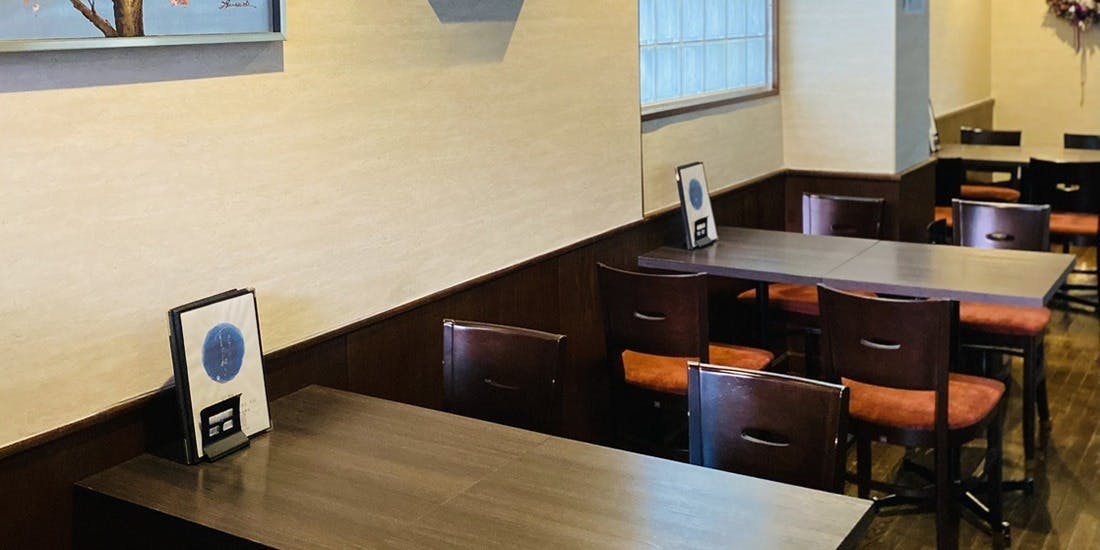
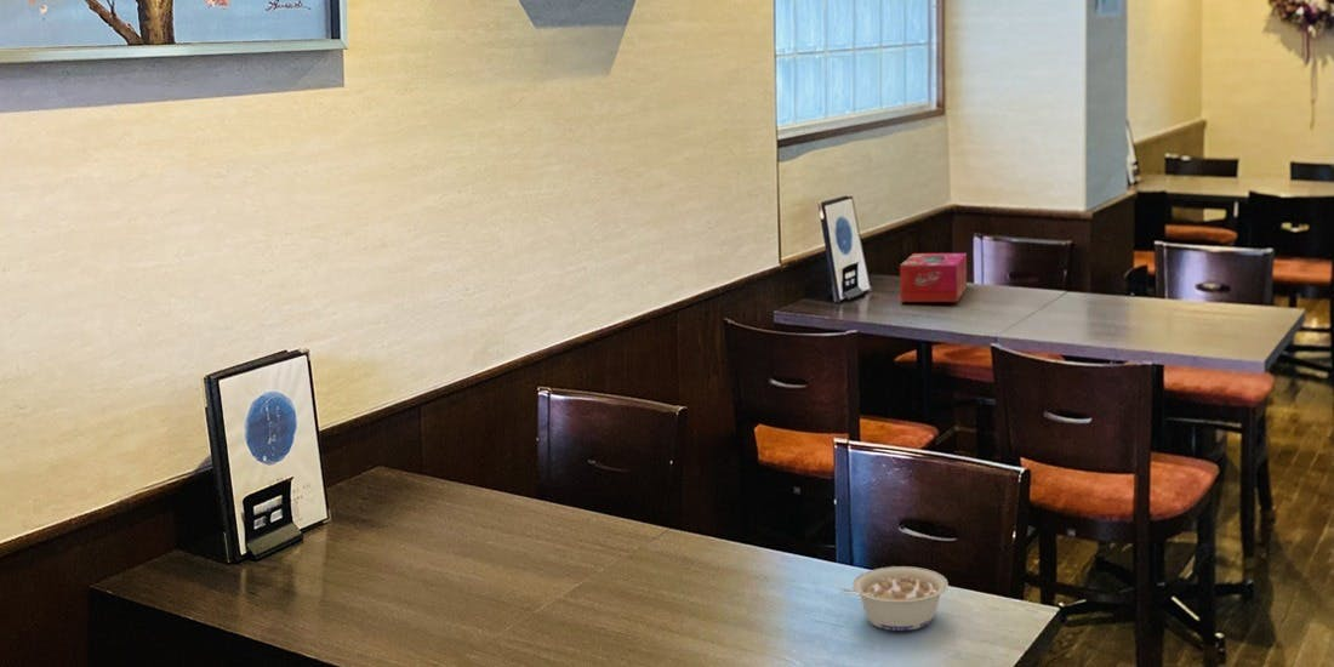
+ tissue box [899,252,968,303]
+ legume [839,565,950,632]
